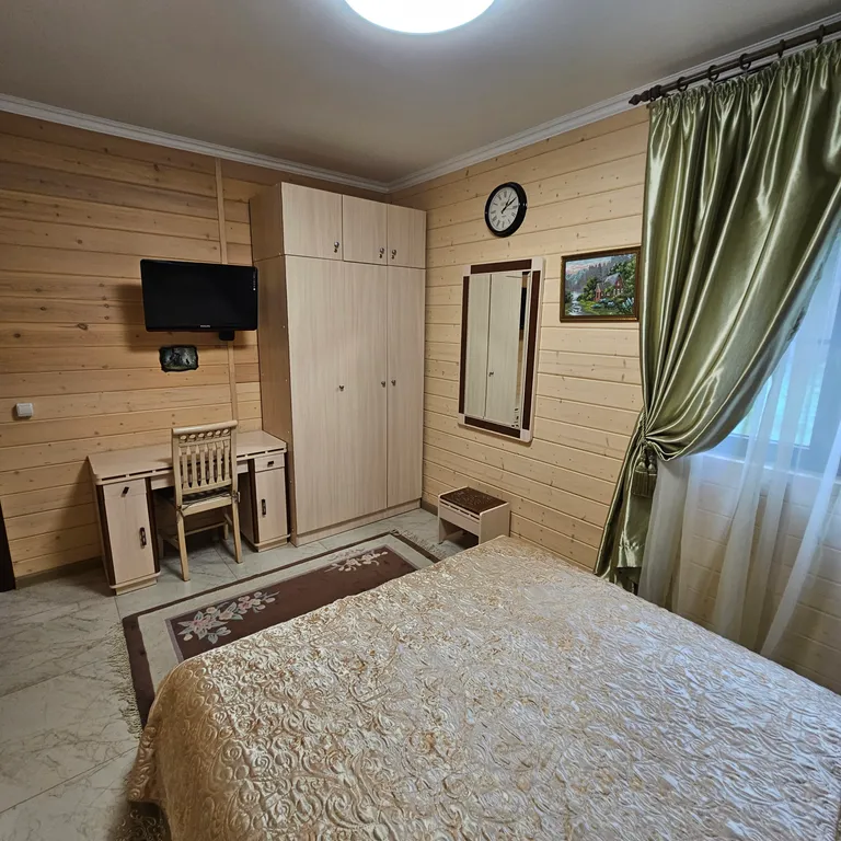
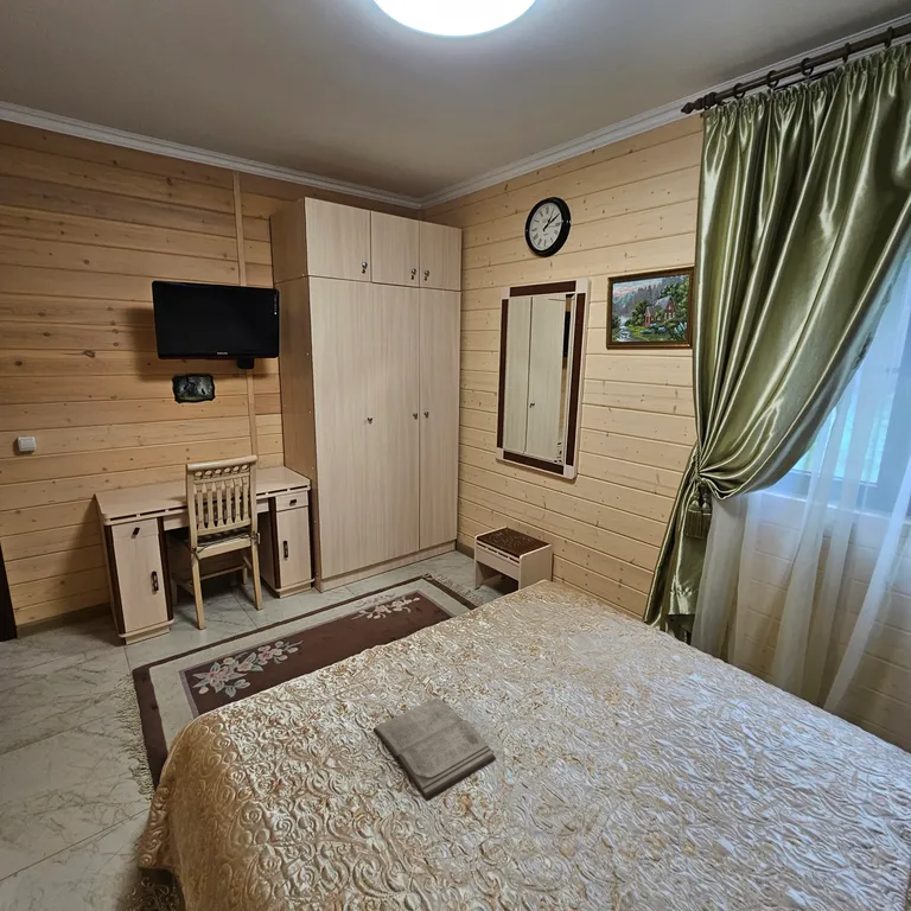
+ diary [371,696,497,802]
